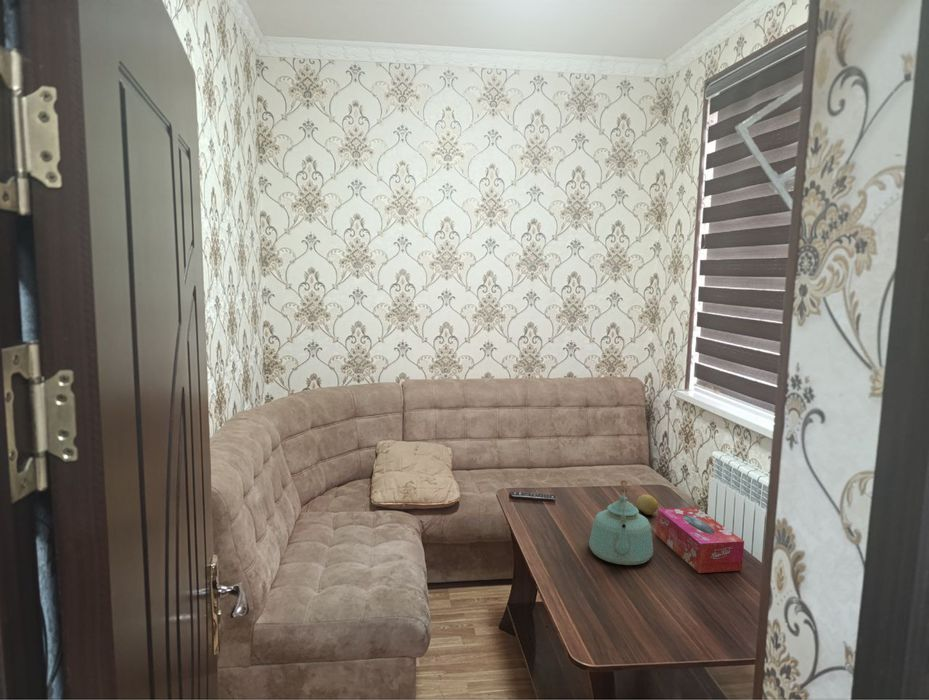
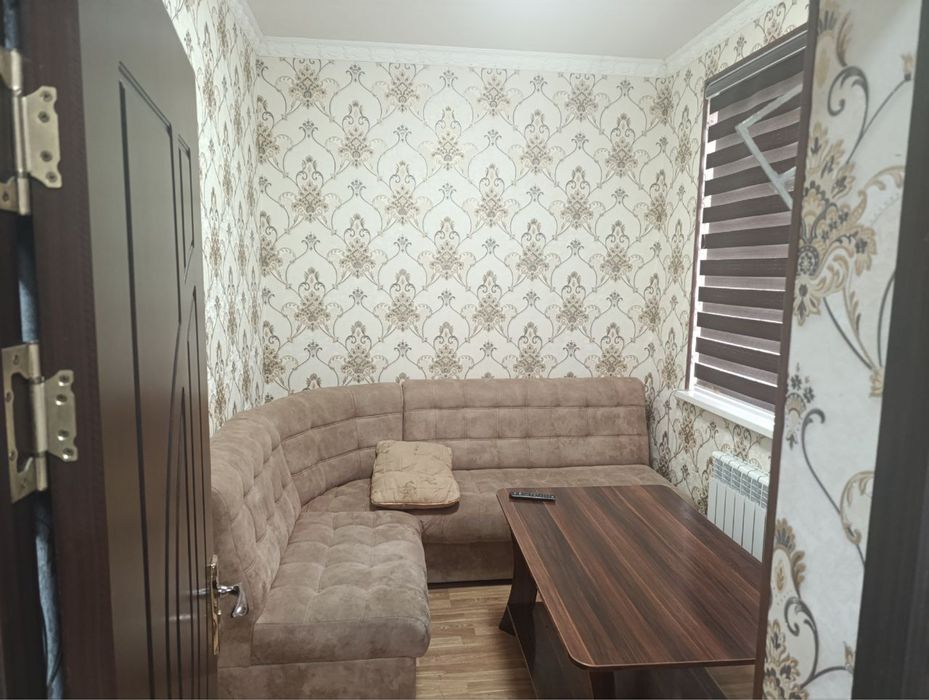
- fruit [636,493,659,516]
- tissue box [655,506,745,574]
- kettle [588,479,654,566]
